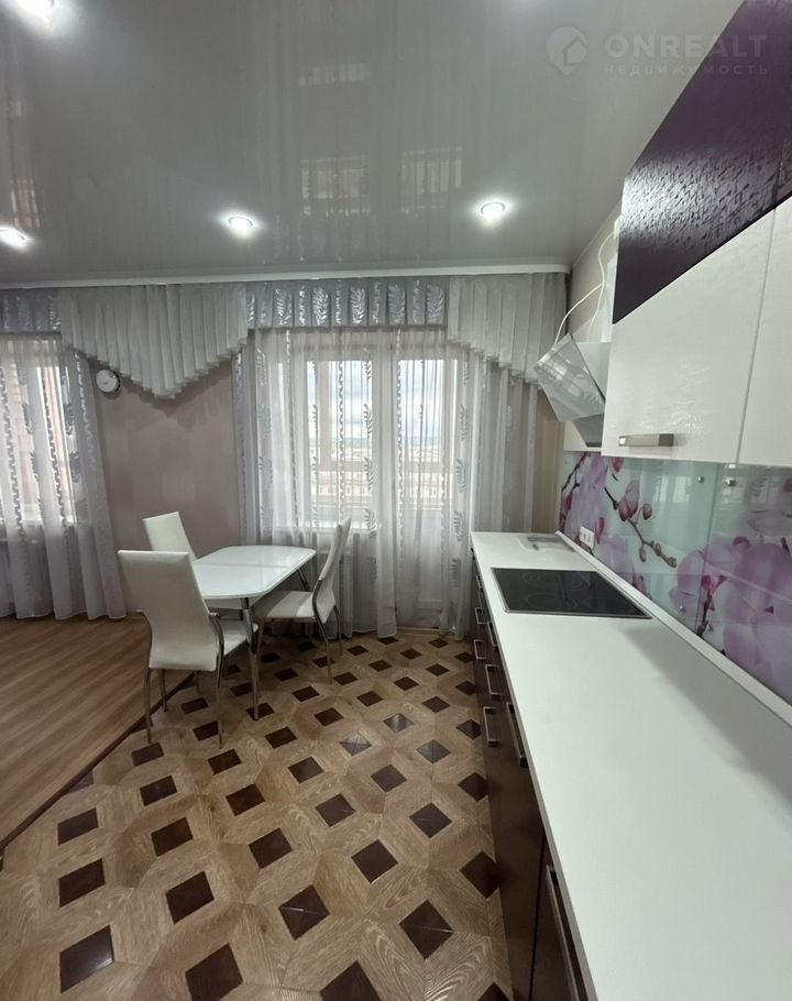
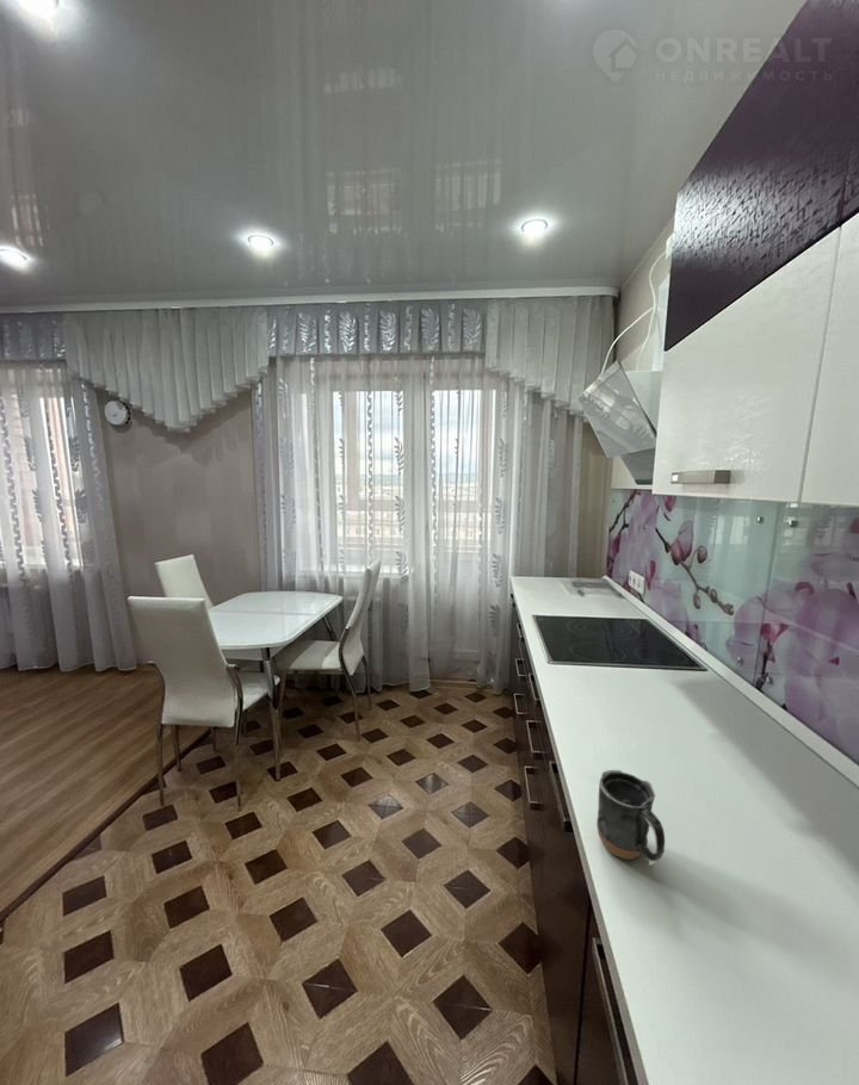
+ mug [595,769,666,867]
